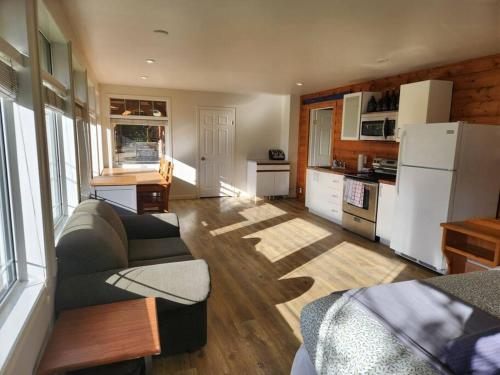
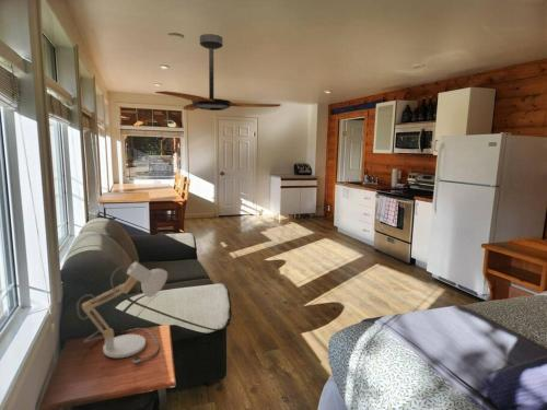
+ ceiling fan [154,33,281,112]
+ desk lamp [75,260,168,364]
